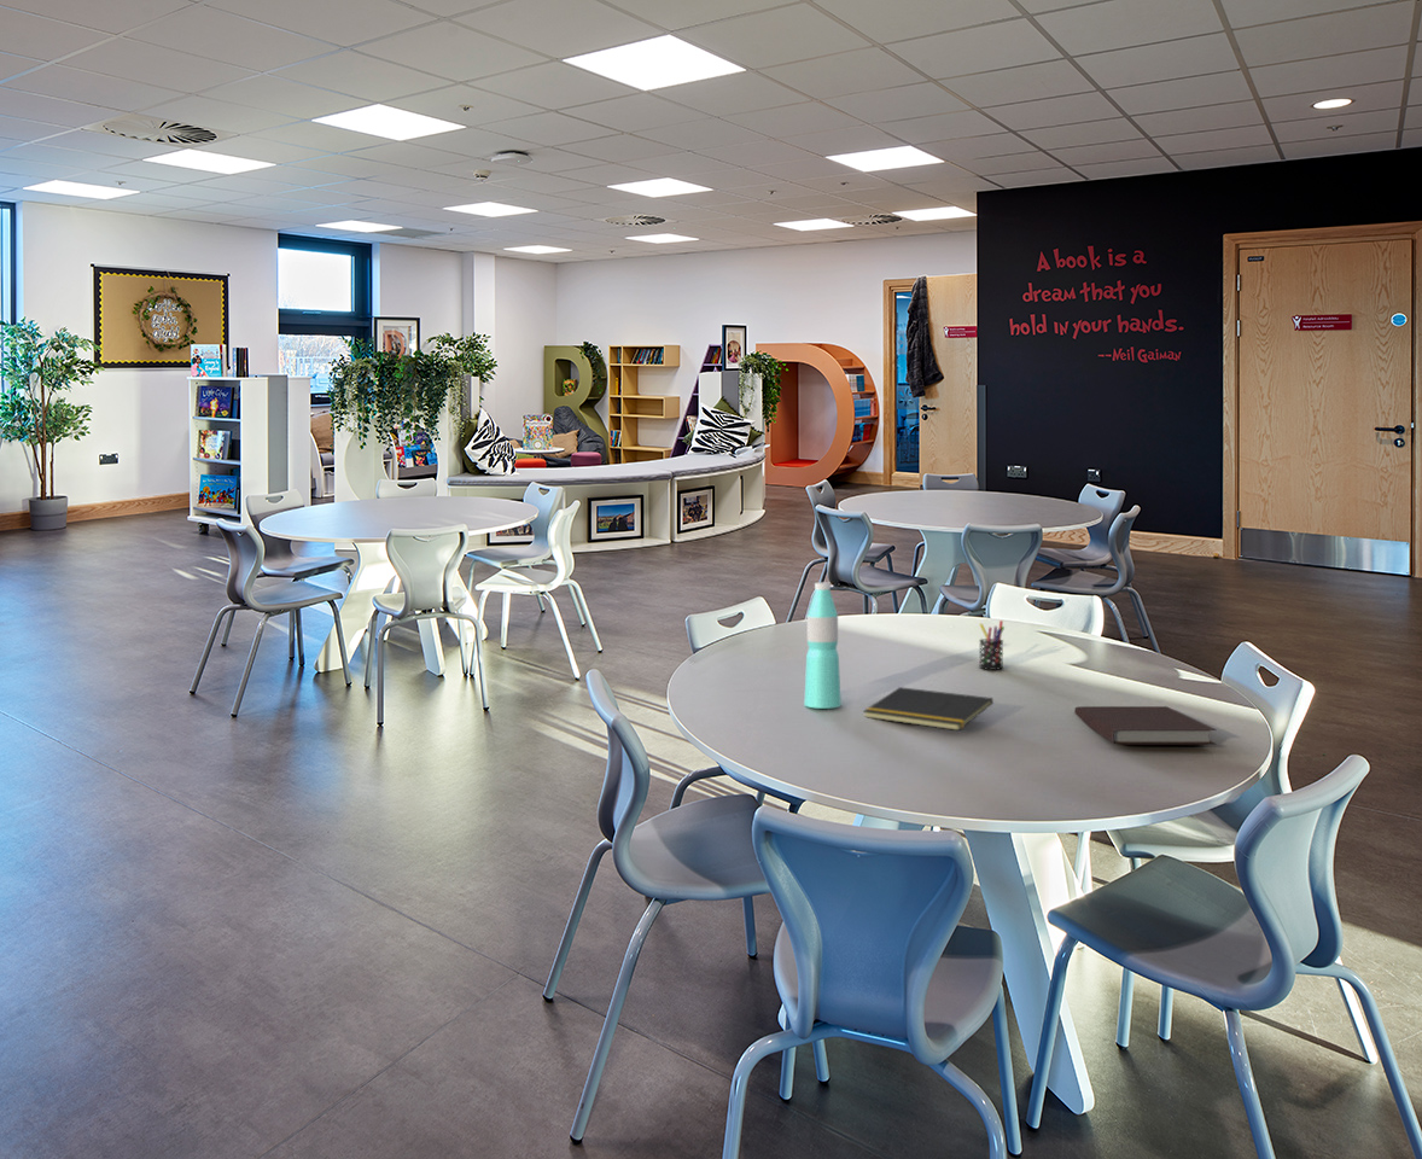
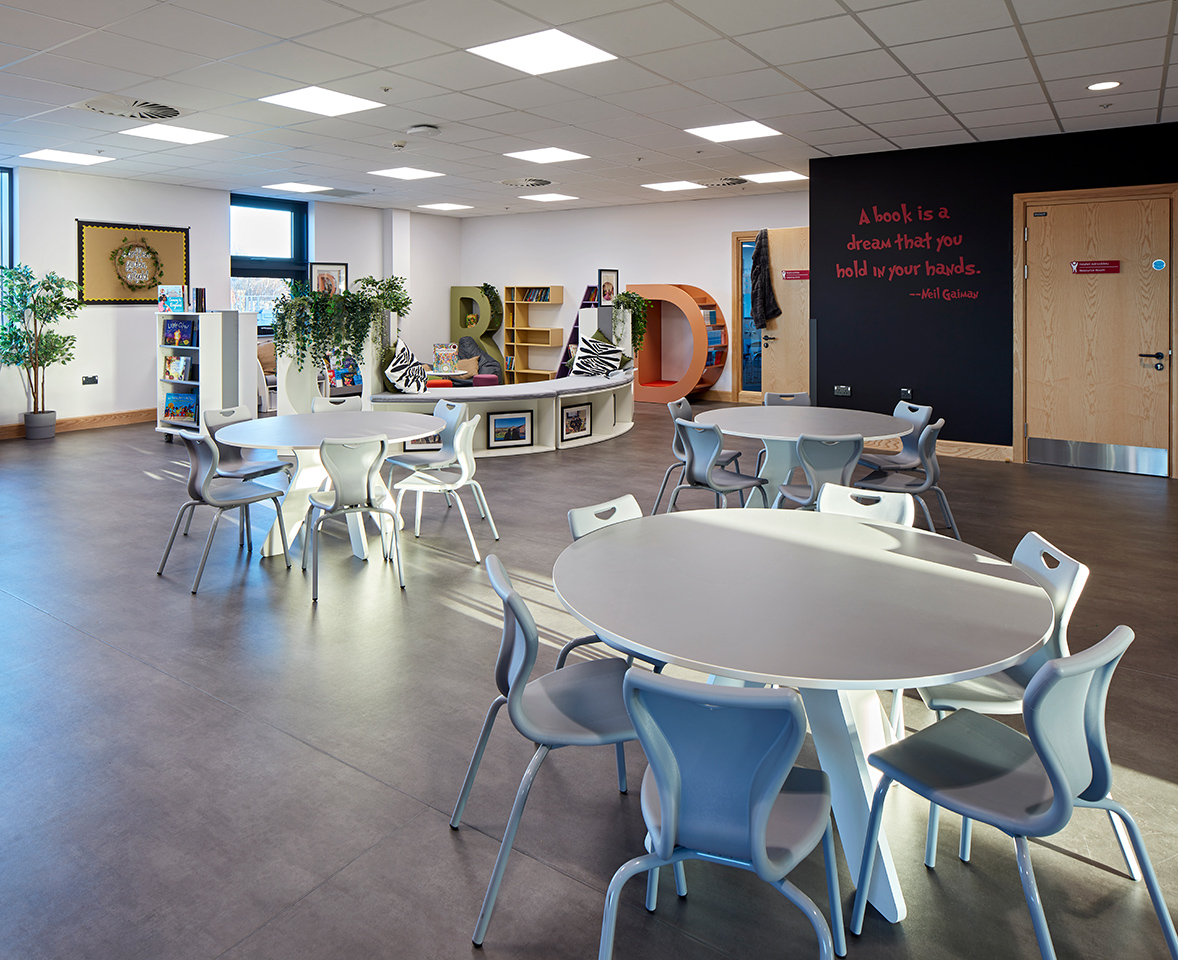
- water bottle [803,581,843,710]
- pen holder [978,619,1006,671]
- notebook [1073,705,1218,746]
- notepad [862,686,995,732]
